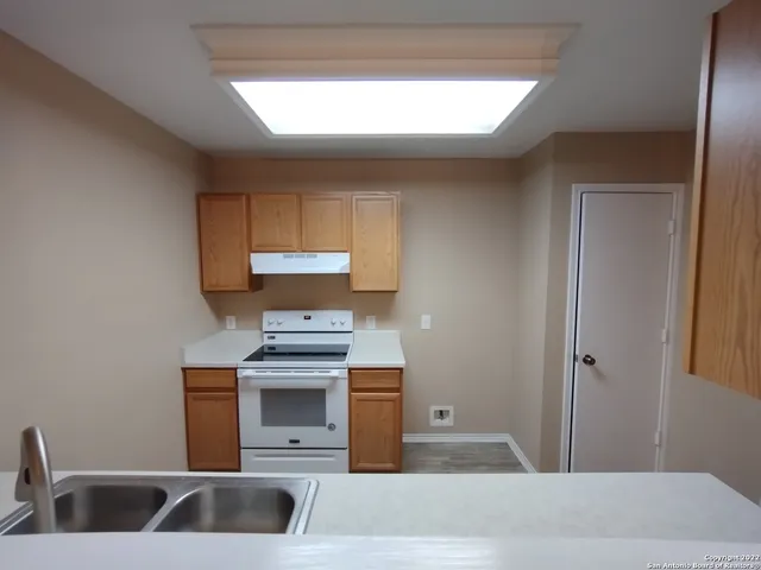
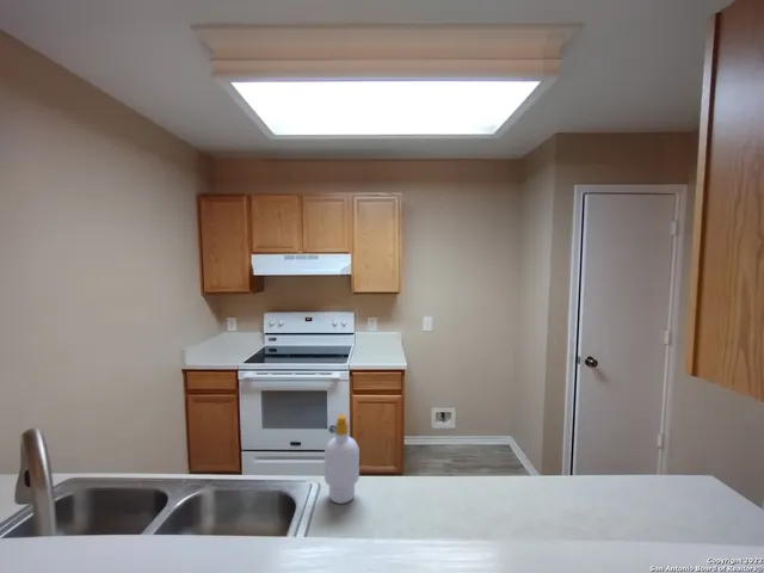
+ soap bottle [324,412,361,505]
